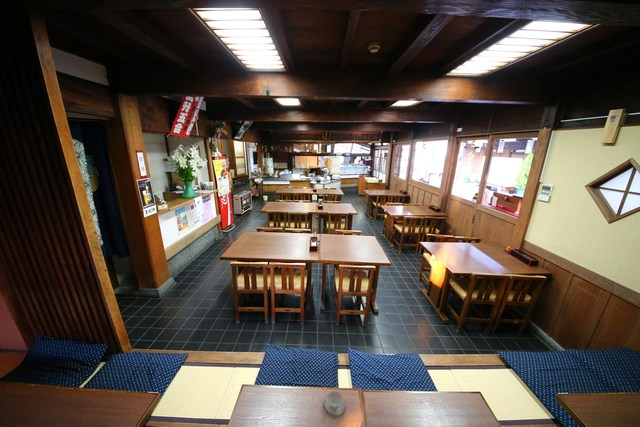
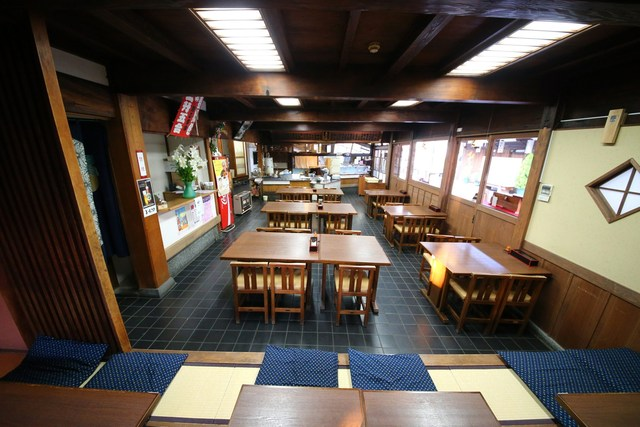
- chinaware [323,390,346,416]
